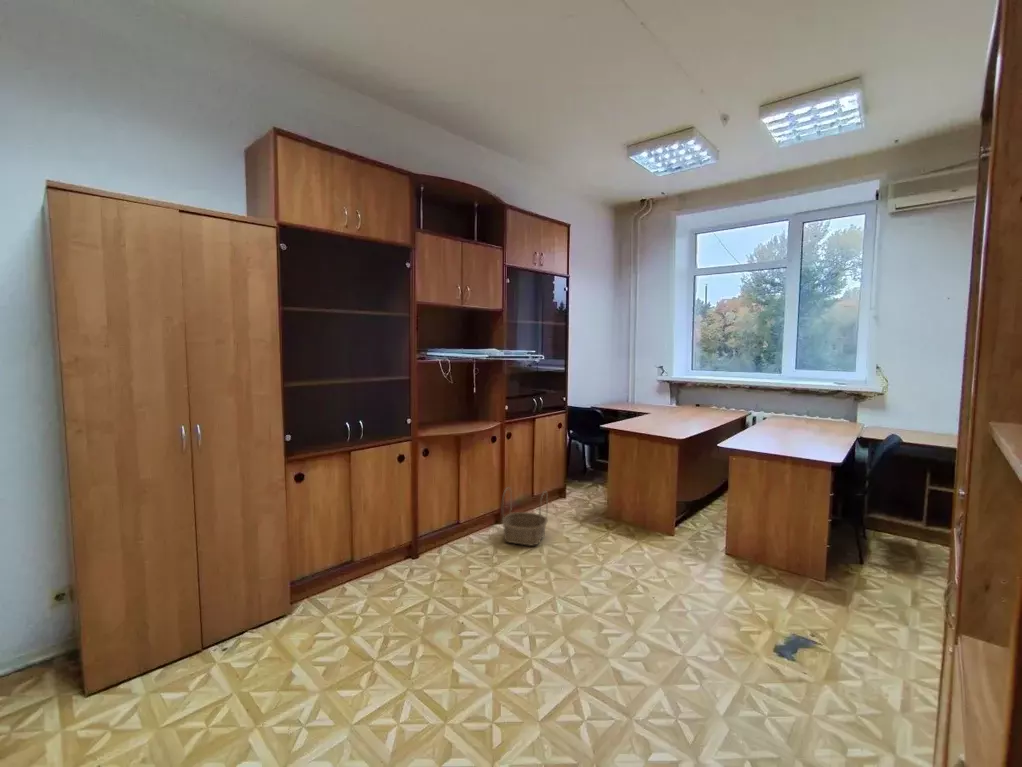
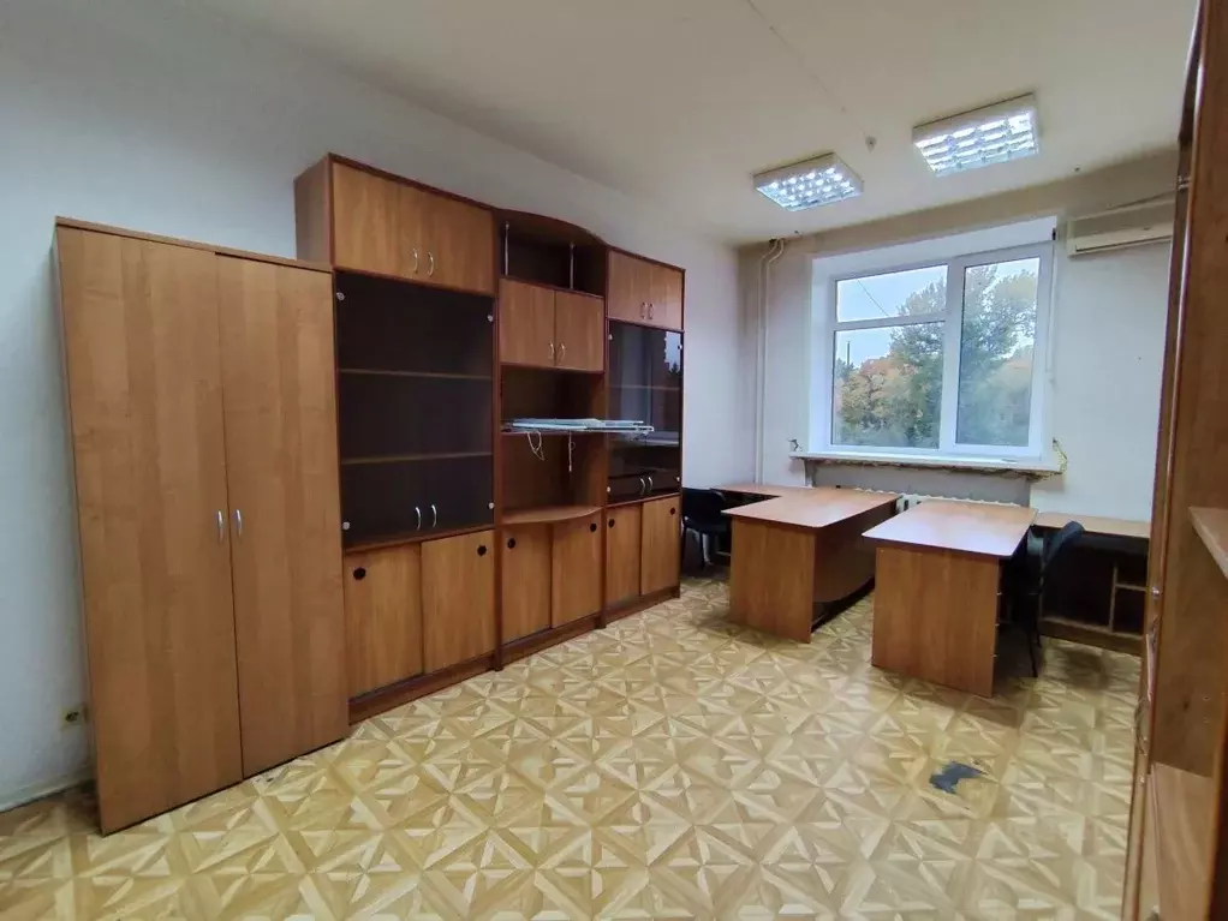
- basket [500,486,549,547]
